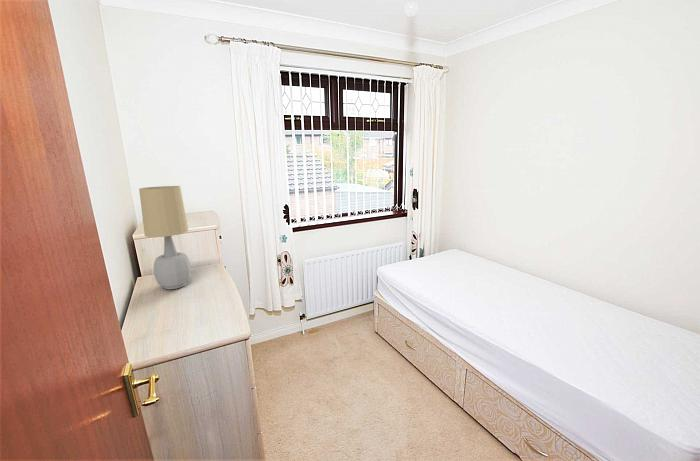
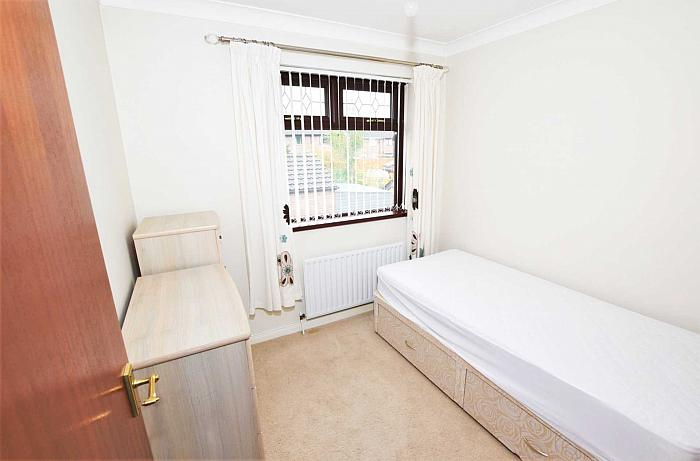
- table lamp [138,185,192,290]
